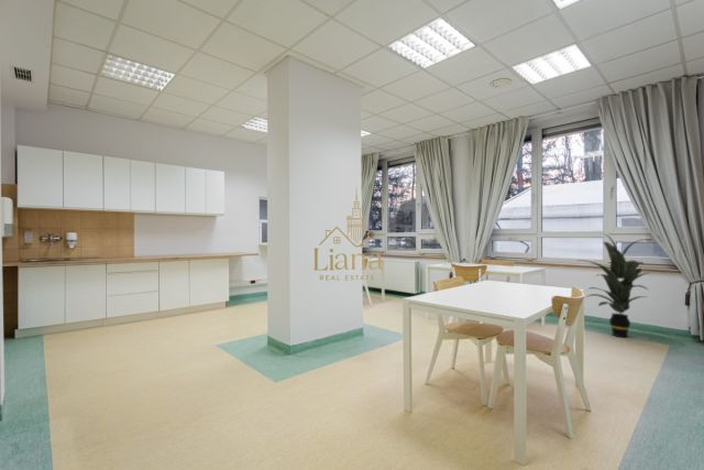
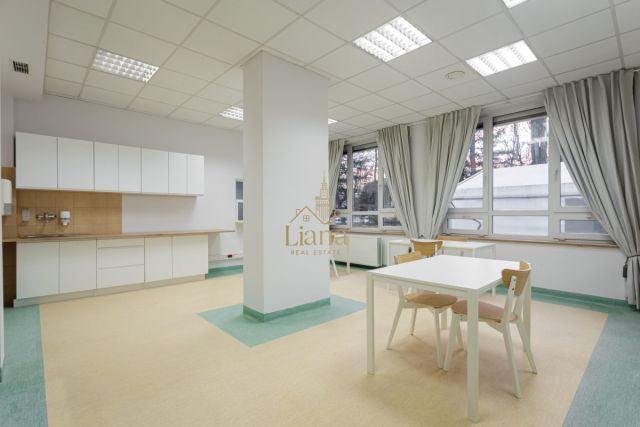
- indoor plant [578,232,656,338]
